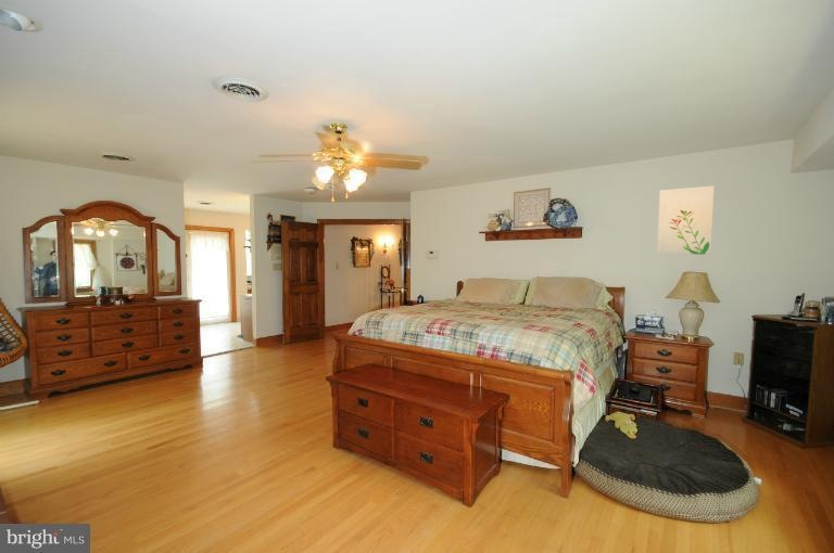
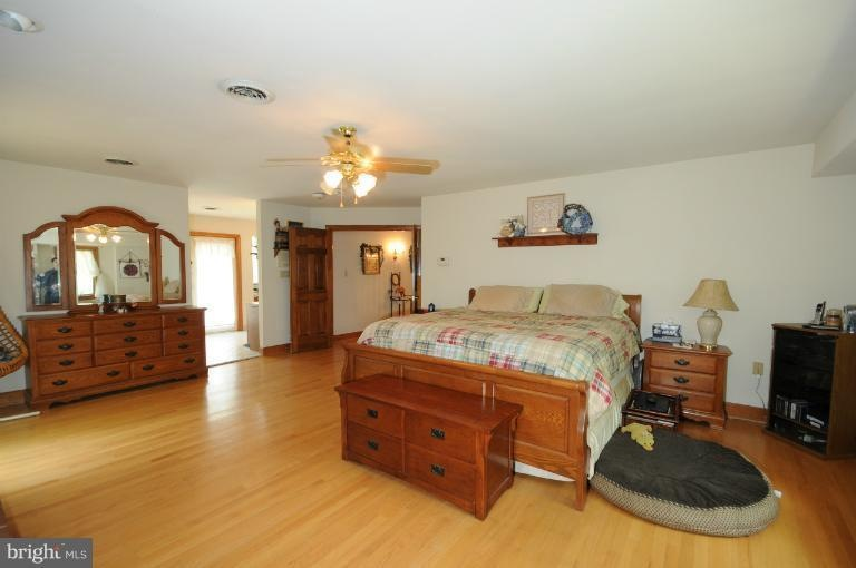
- wall art [656,184,716,256]
